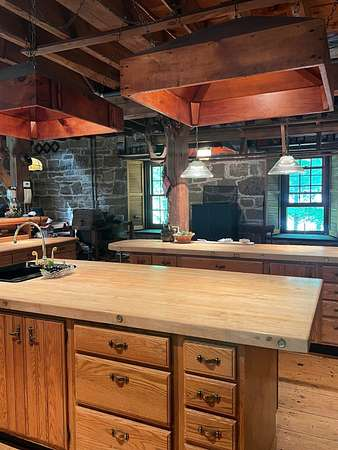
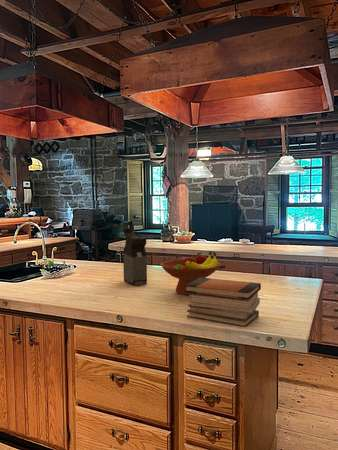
+ coffee maker [122,227,148,287]
+ book stack [184,277,262,328]
+ fruit bowl [159,250,222,296]
